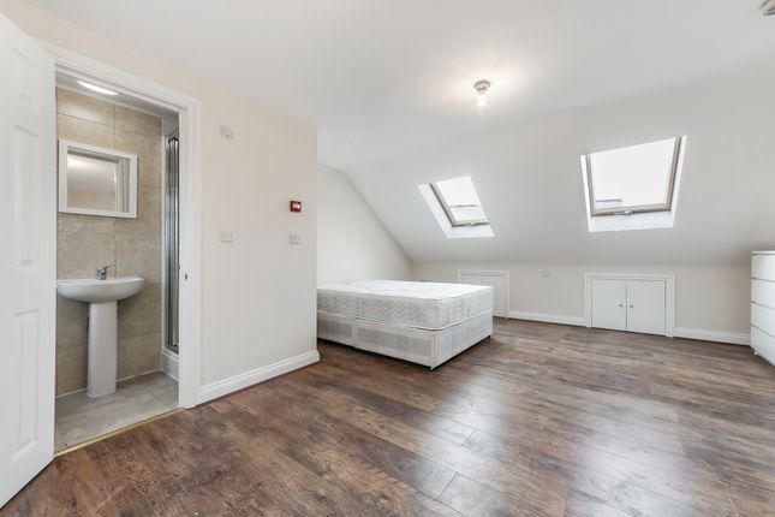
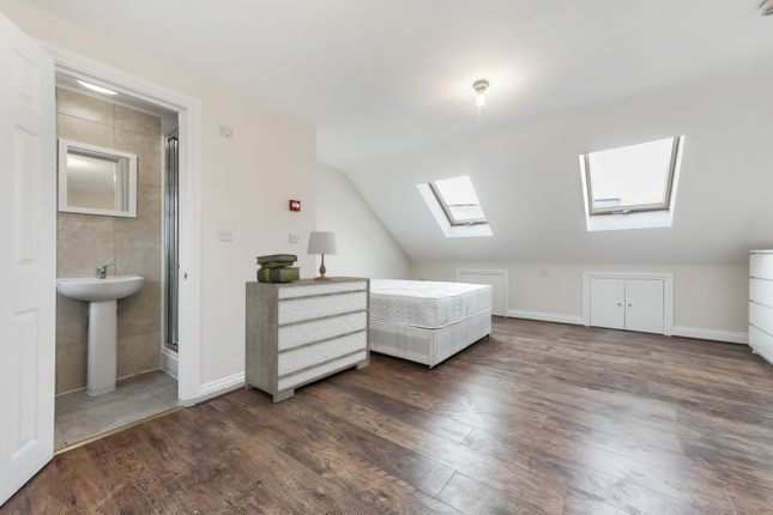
+ dresser [243,275,372,404]
+ stack of books [254,253,302,283]
+ table lamp [306,230,339,280]
